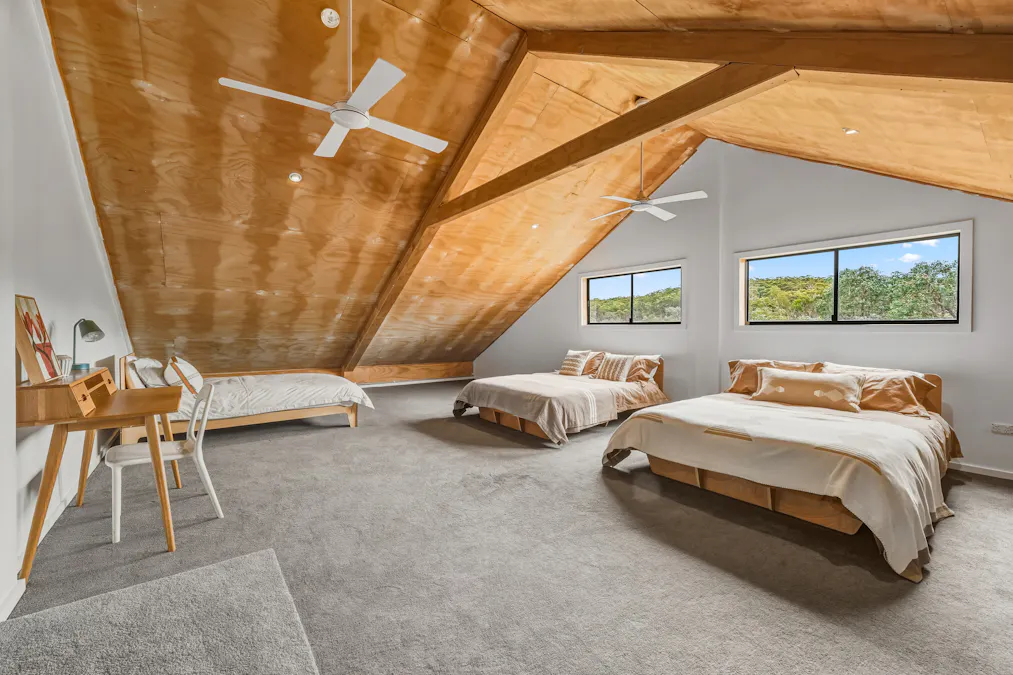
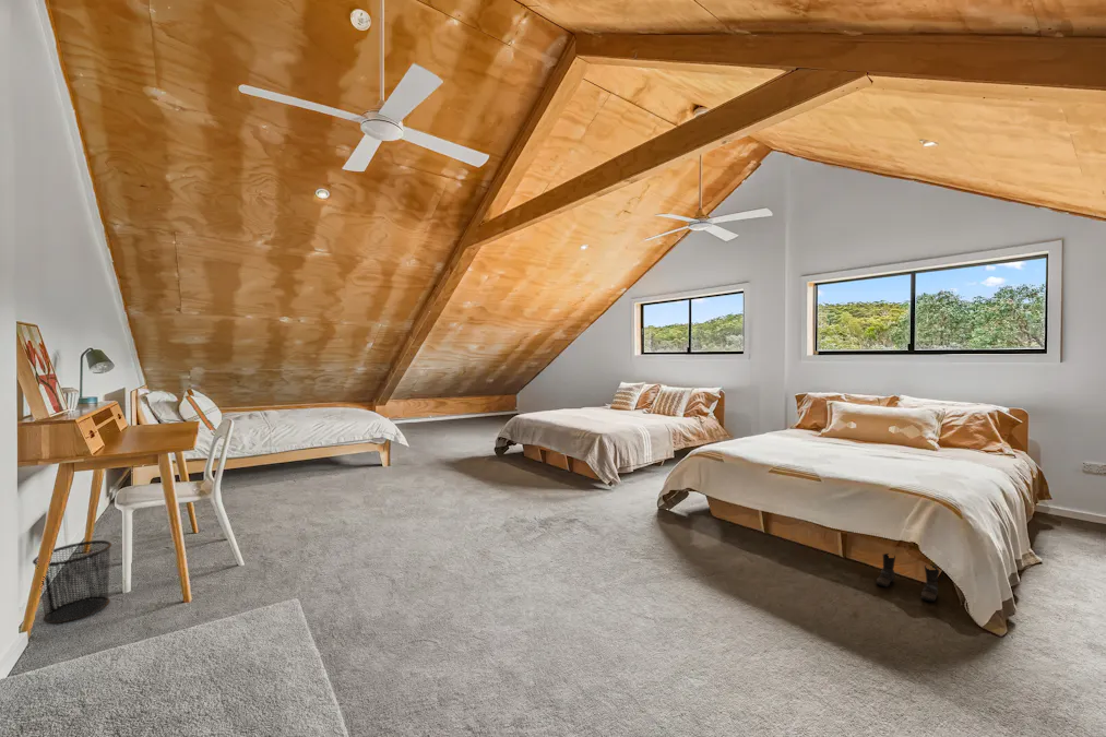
+ waste bin [32,539,112,625]
+ boots [875,552,940,603]
